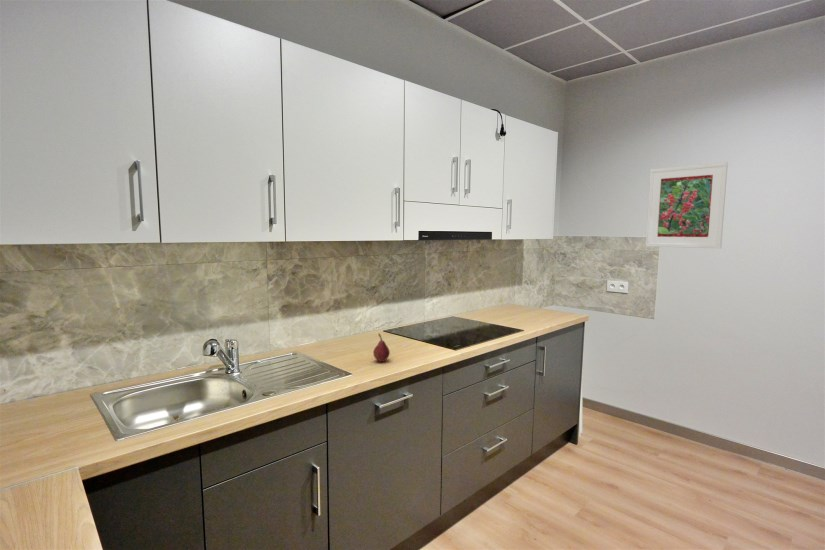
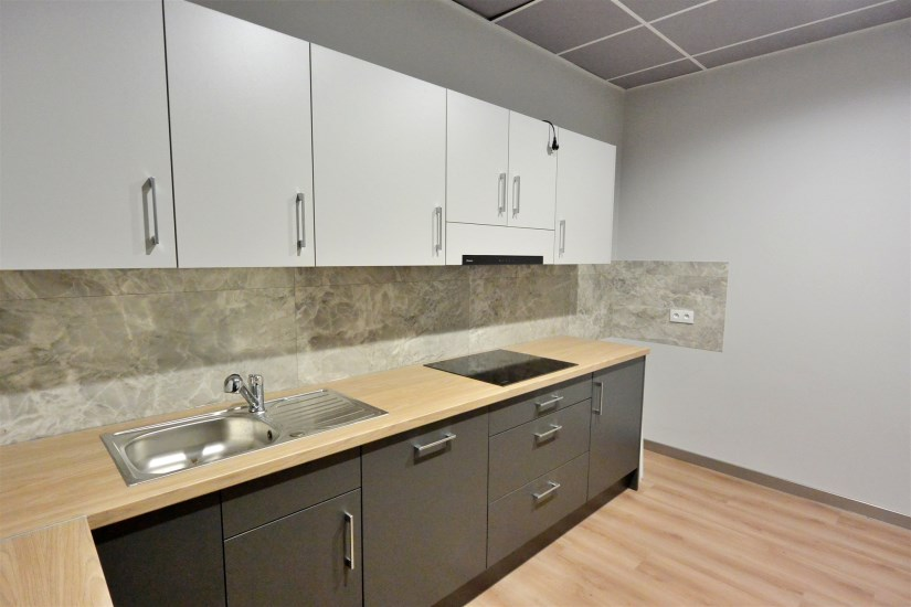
- fruit [372,332,391,363]
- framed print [645,161,729,249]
